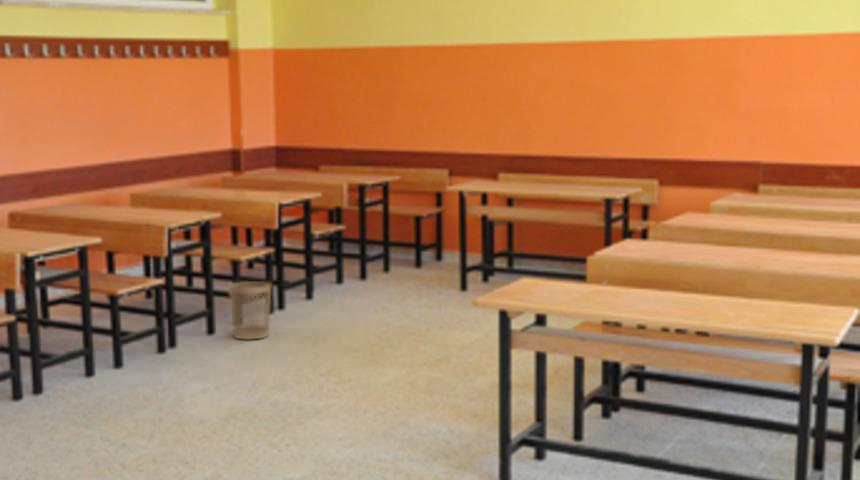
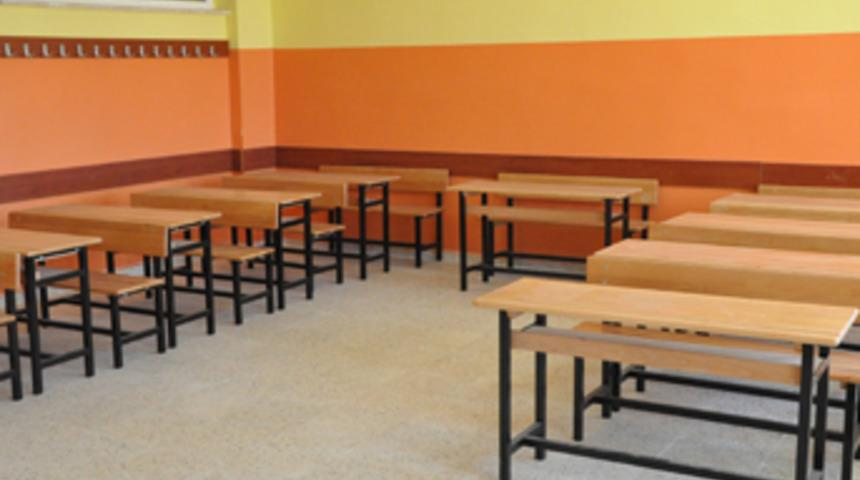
- wastebasket [228,280,272,340]
